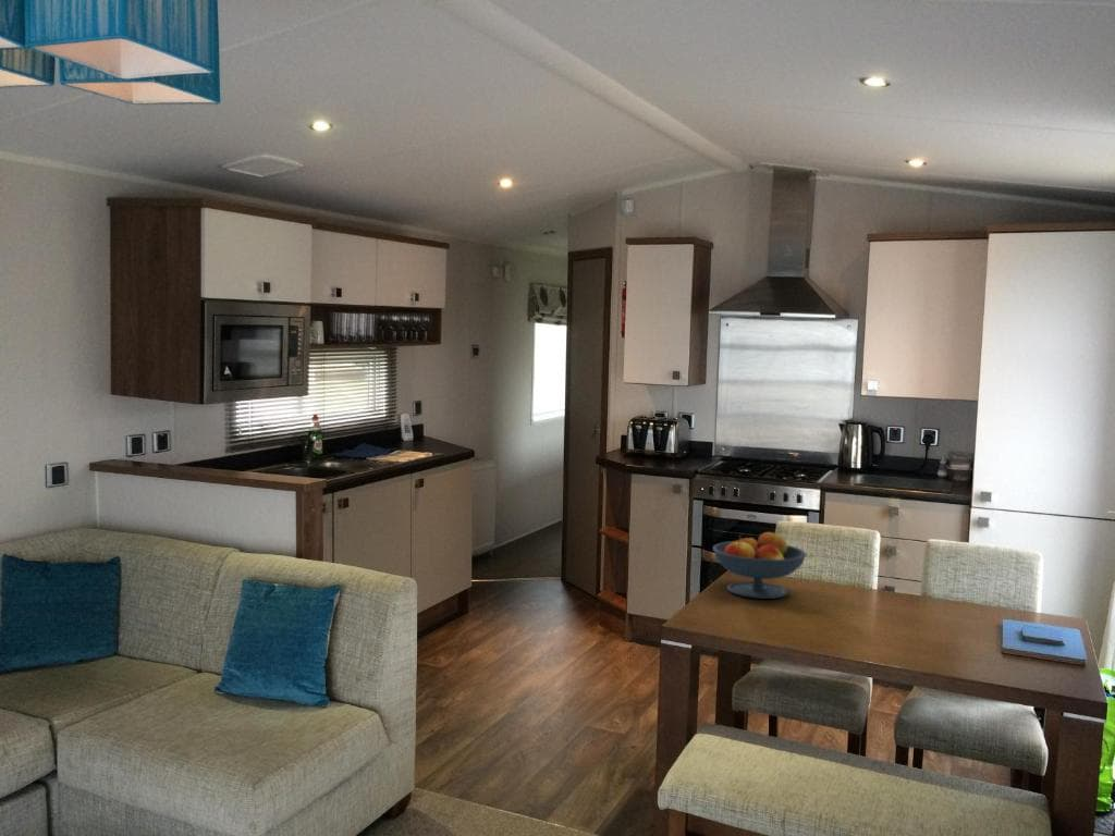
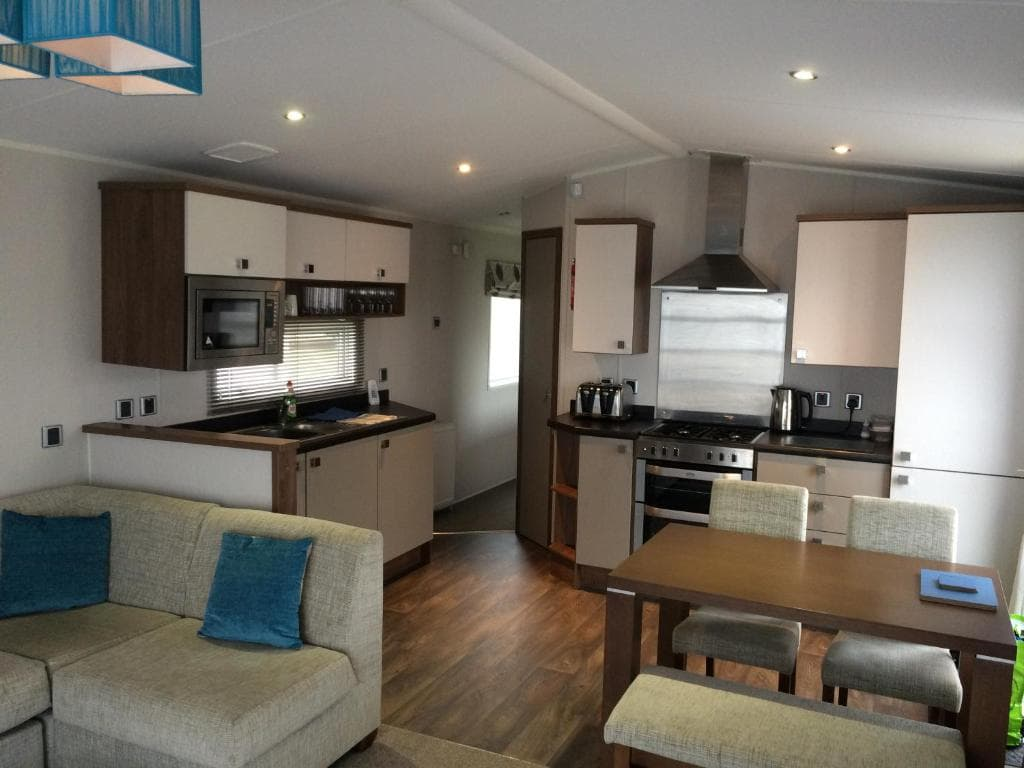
- fruit bowl [712,530,807,600]
